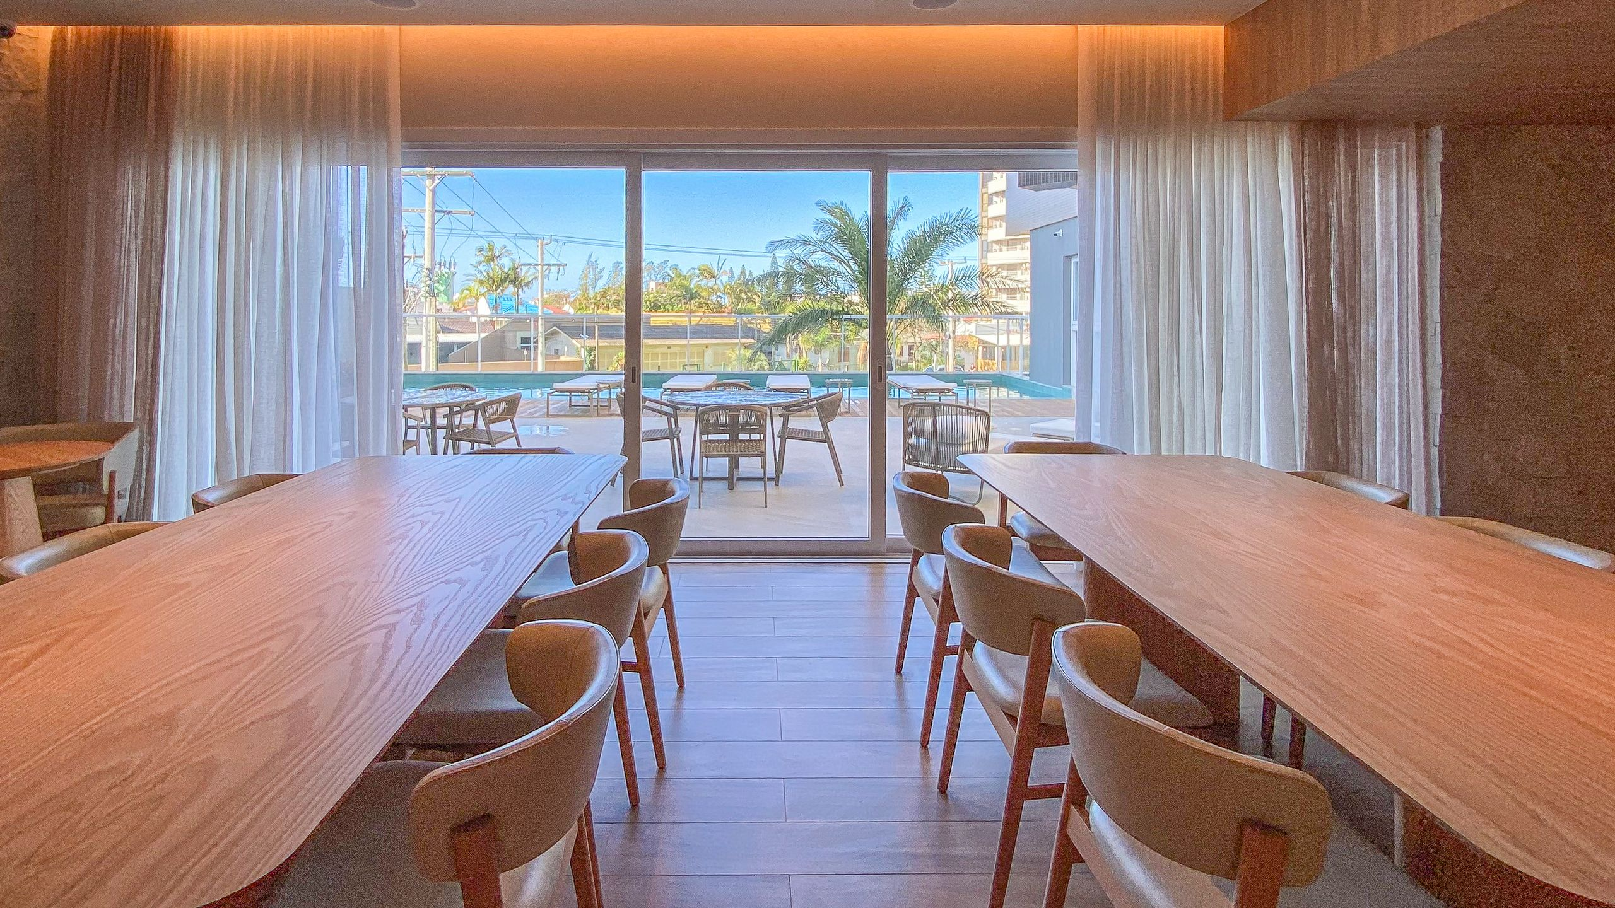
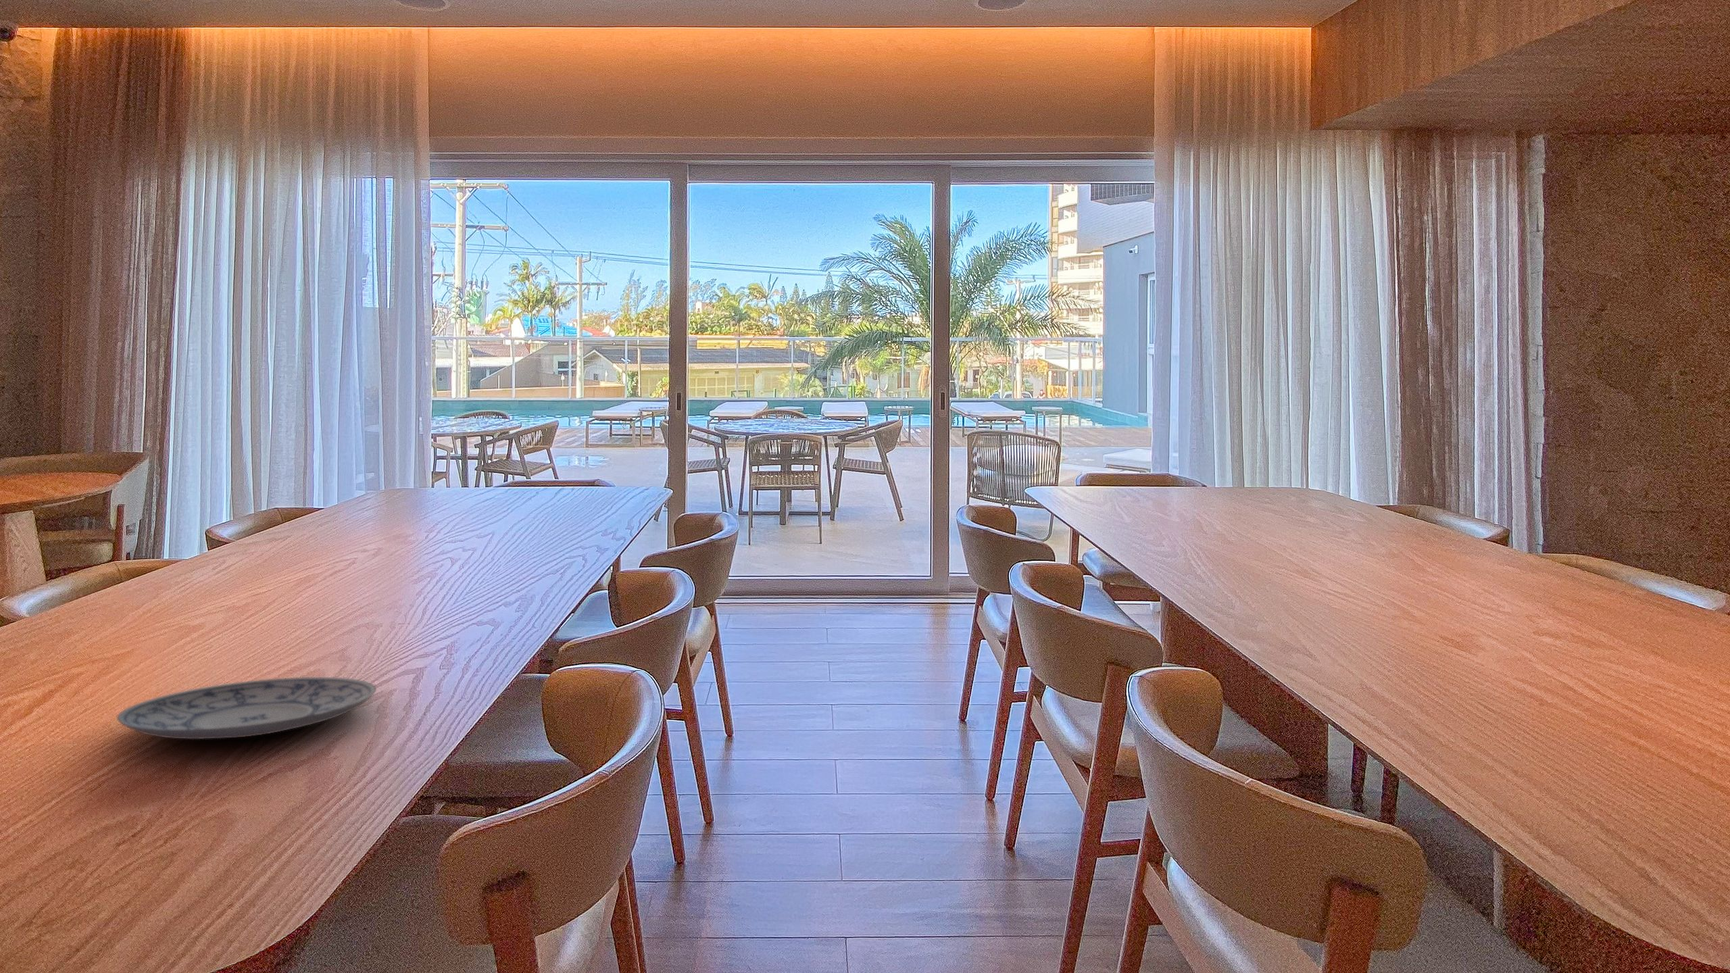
+ plate [116,676,377,740]
